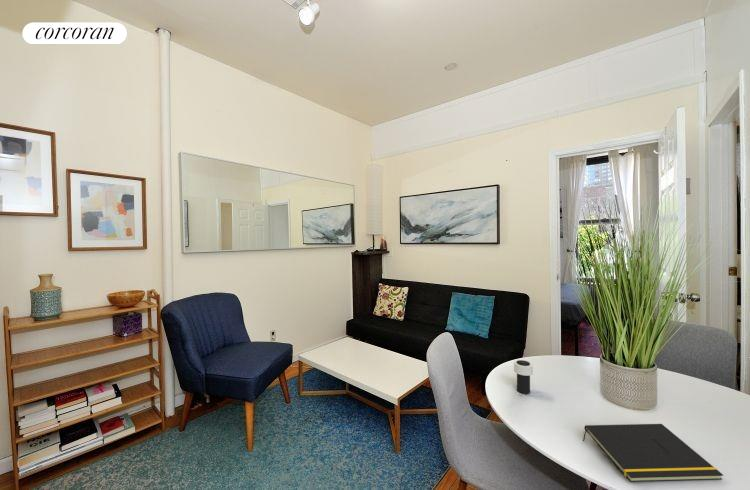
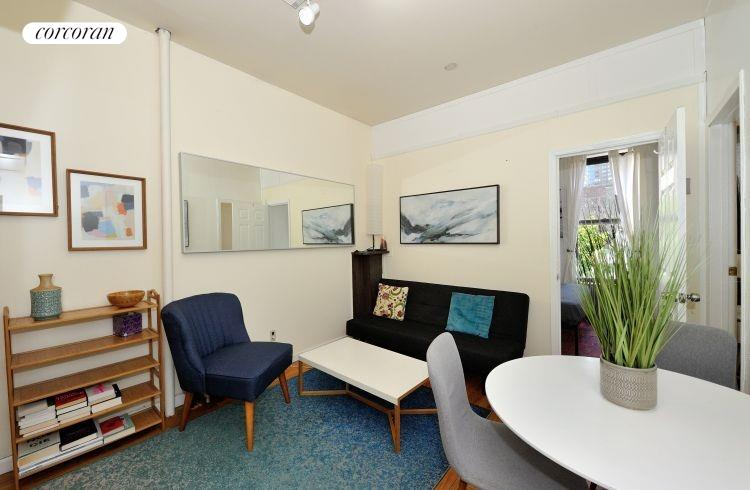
- cup [513,359,534,395]
- notepad [582,423,724,483]
